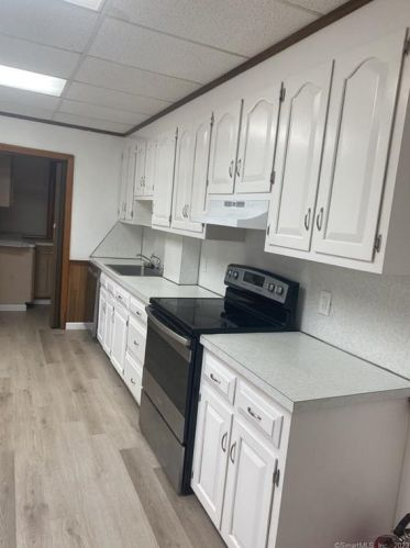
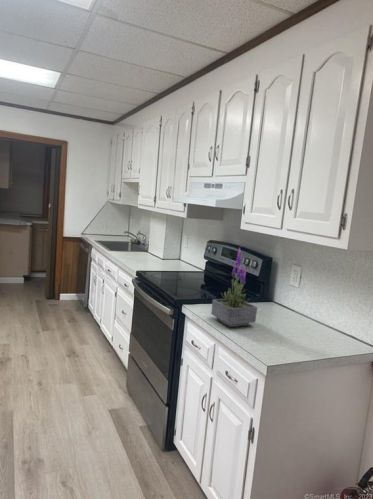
+ potted plant [210,246,258,328]
